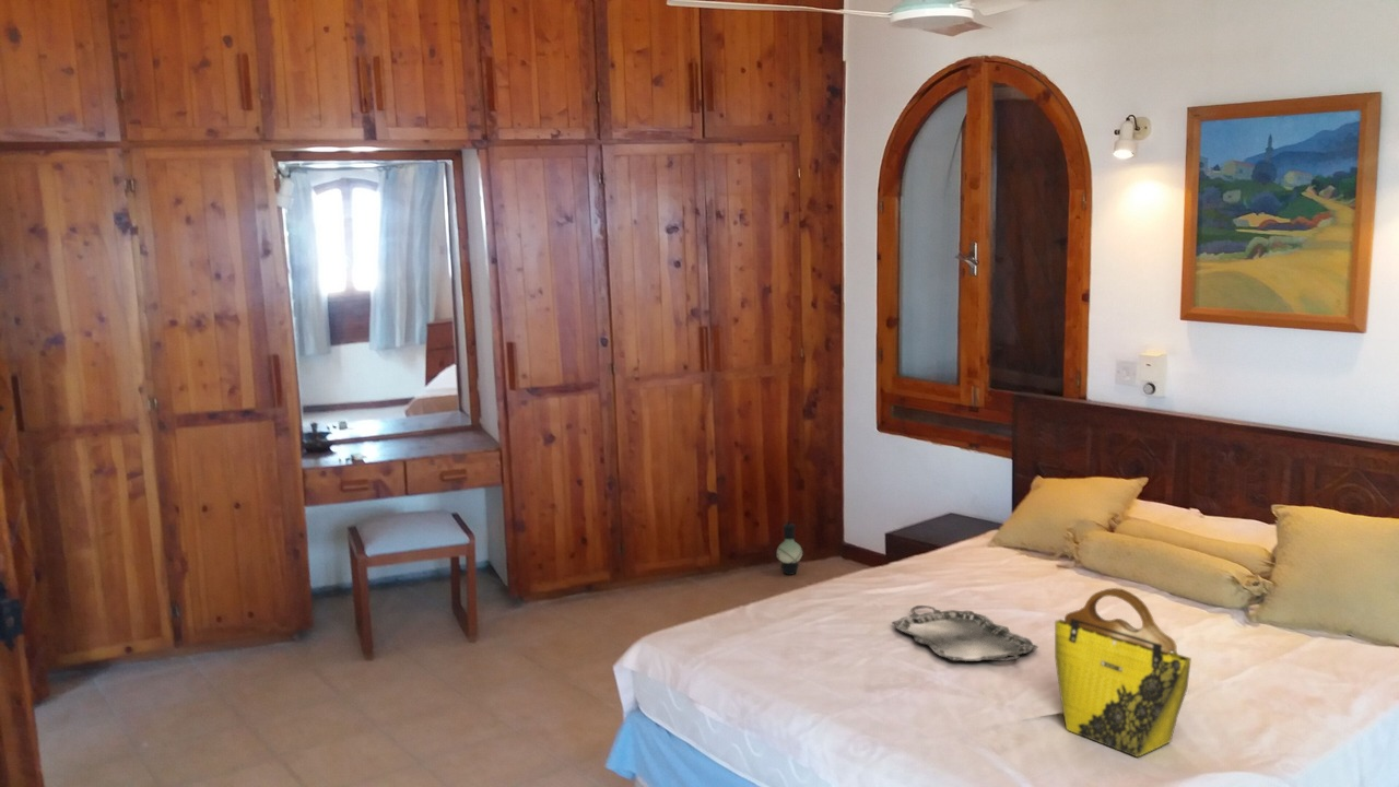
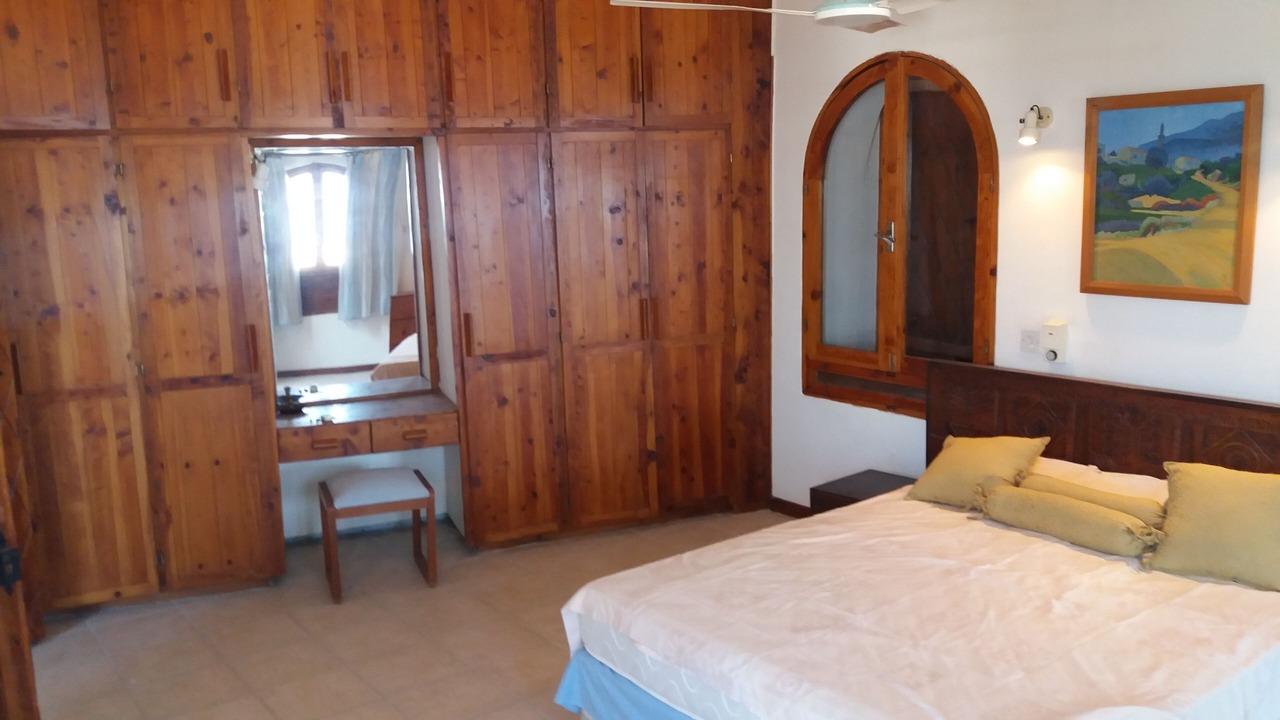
- tote bag [1054,587,1192,759]
- lantern [768,514,810,576]
- serving tray [891,604,1039,662]
